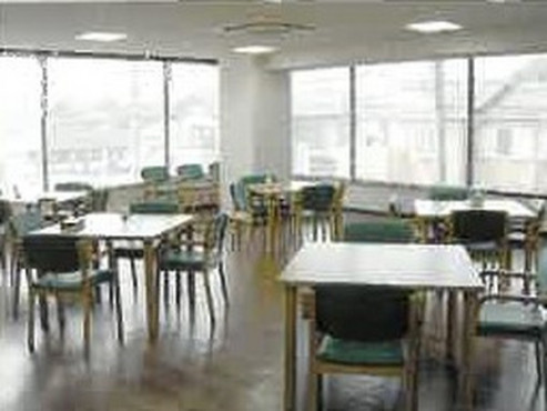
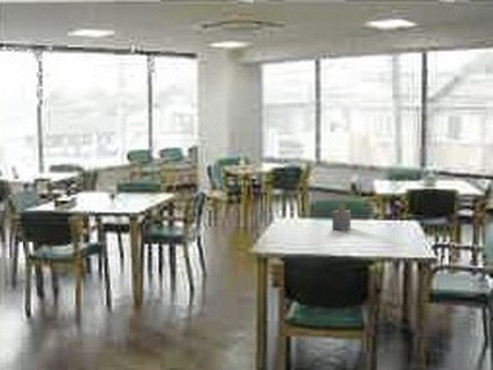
+ napkin holder [331,203,352,231]
